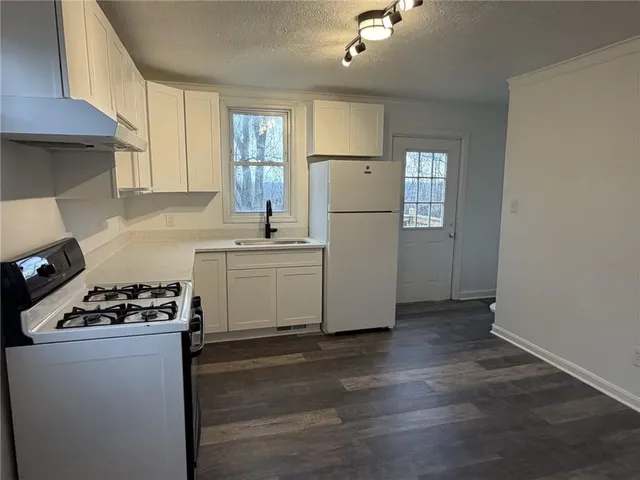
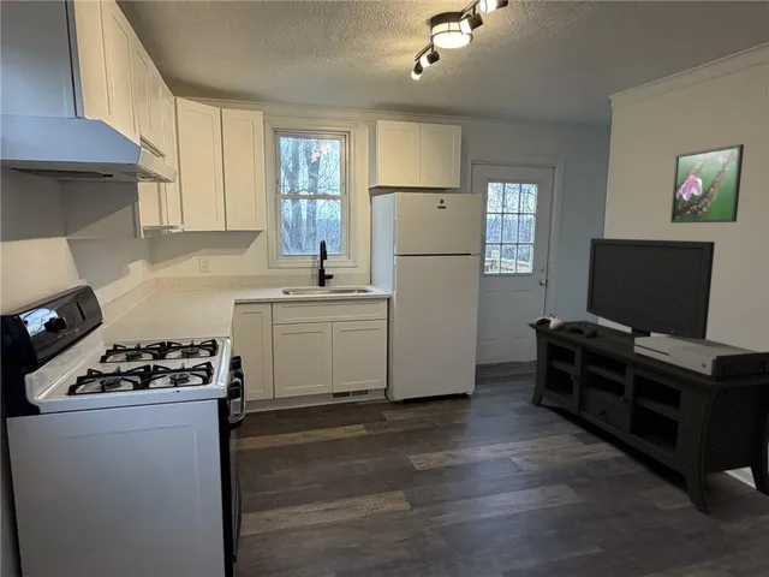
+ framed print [669,143,745,224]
+ media console [526,237,769,511]
